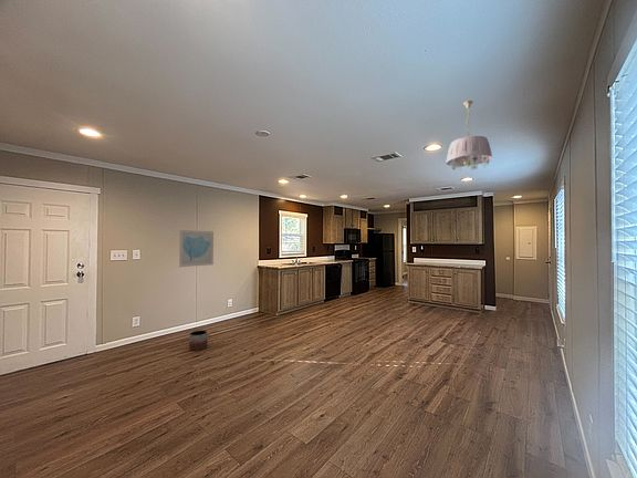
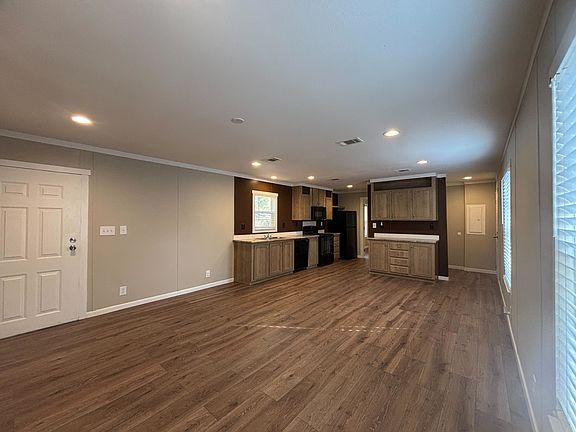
- ceiling light fixture [446,100,493,175]
- planter [188,330,209,352]
- wall art [178,229,215,268]
